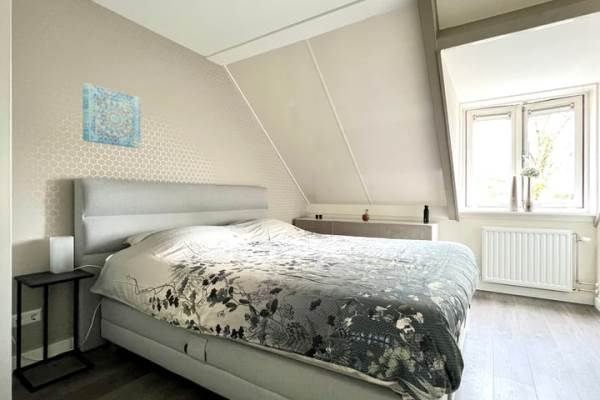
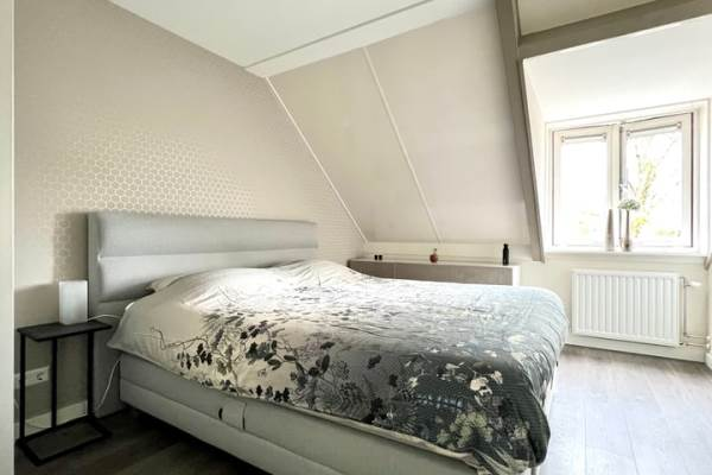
- wall art [82,81,142,149]
